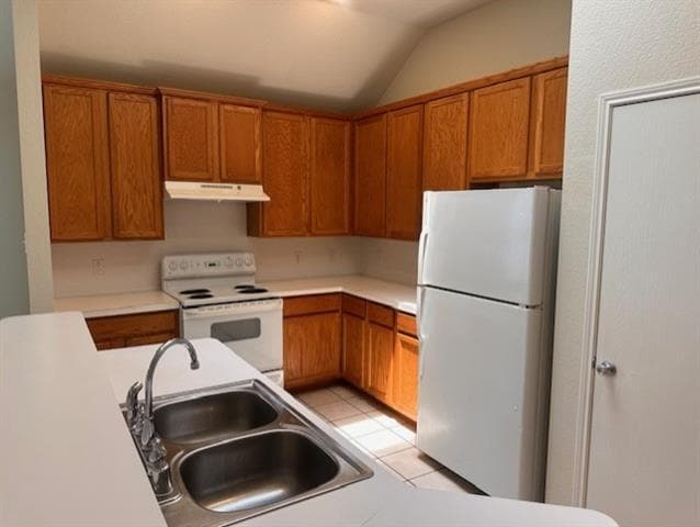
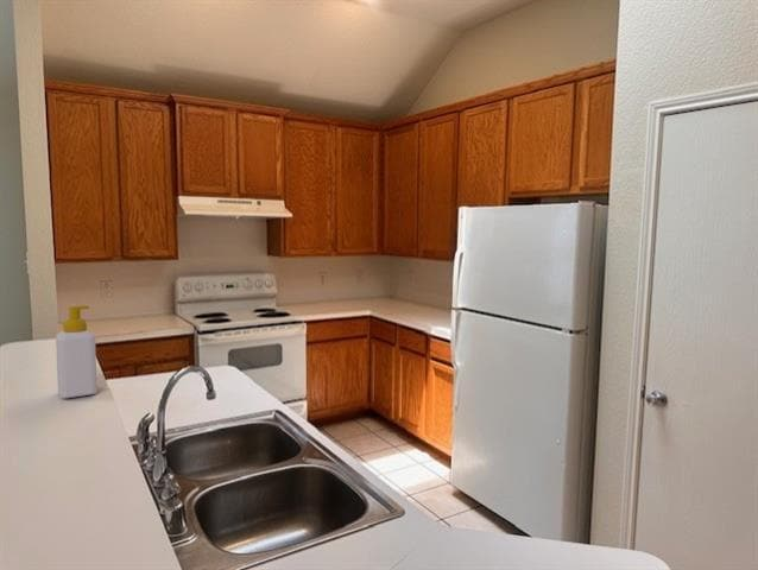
+ soap bottle [55,304,99,399]
